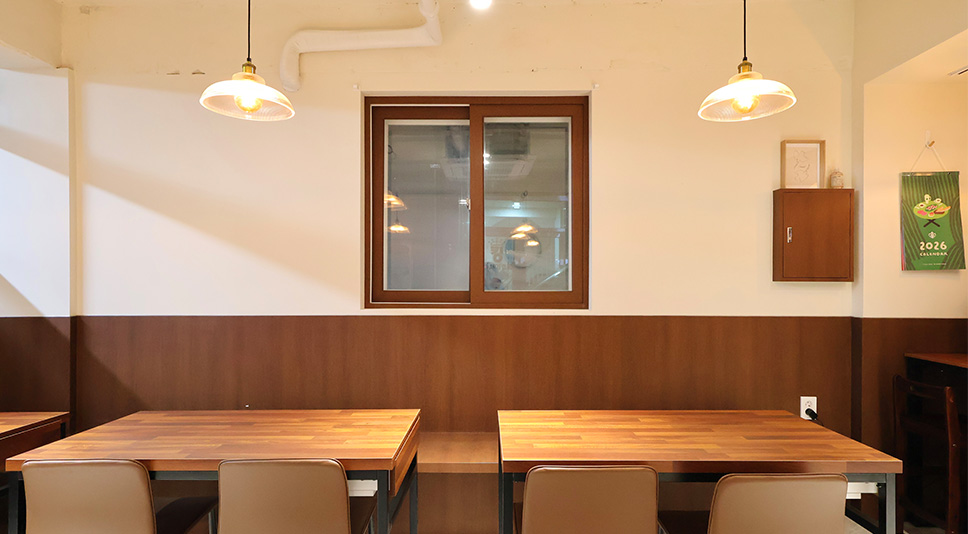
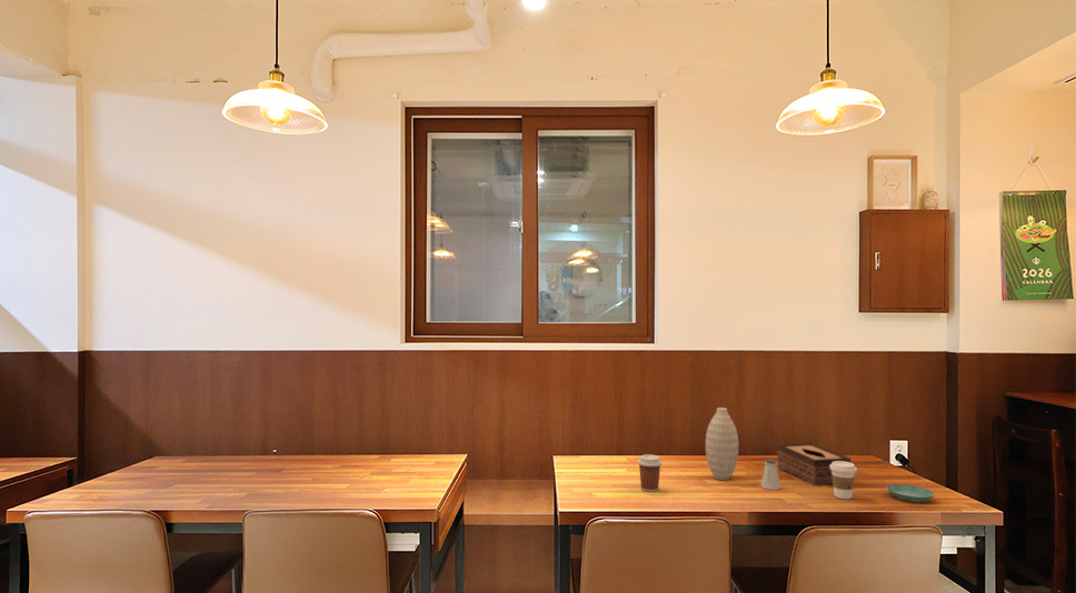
+ coffee cup [829,461,858,500]
+ tissue box [777,442,851,486]
+ saucer [886,483,935,503]
+ coffee cup [637,453,664,493]
+ saltshaker [760,459,781,491]
+ vase [705,406,739,481]
